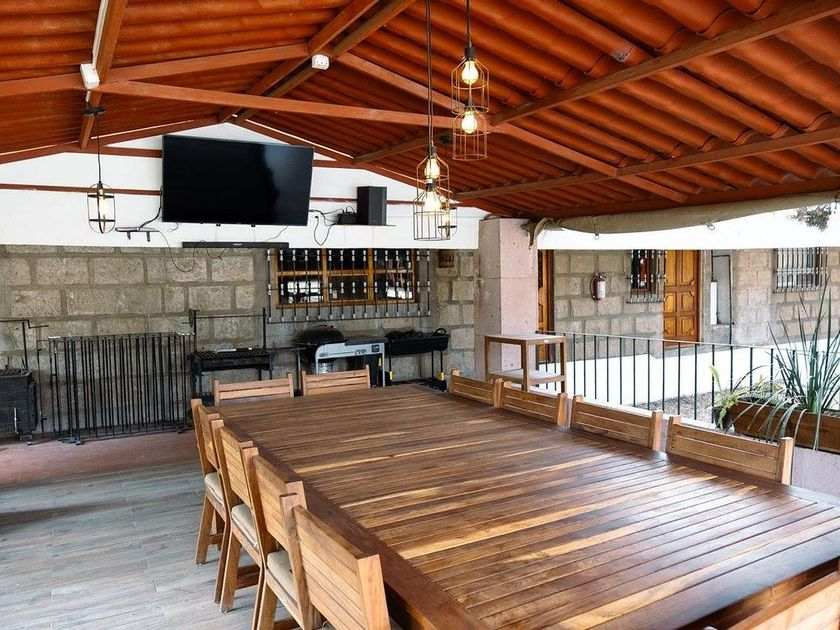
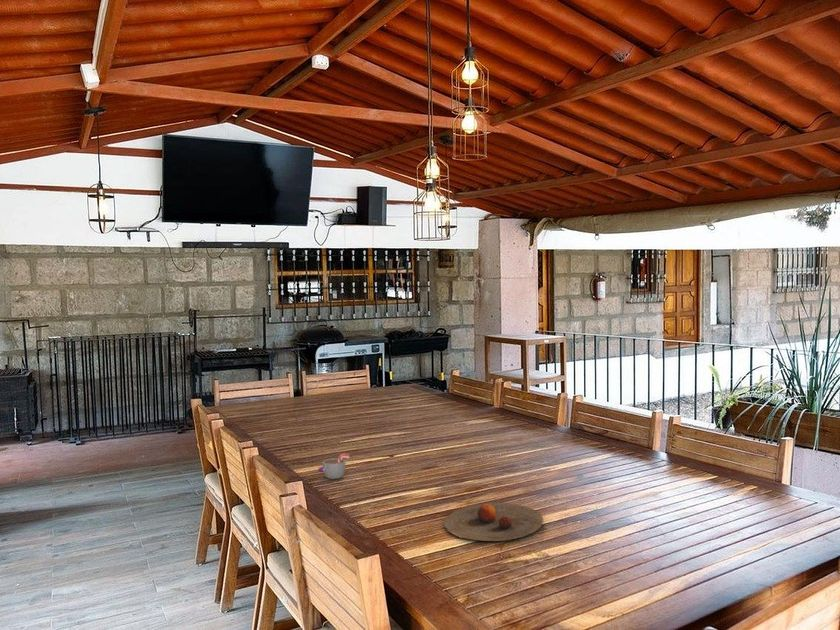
+ mug [317,453,351,480]
+ plate [443,502,544,542]
